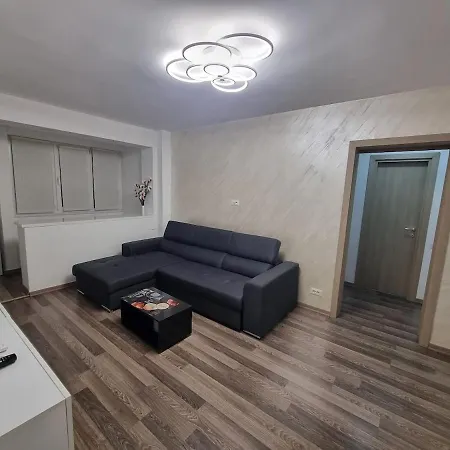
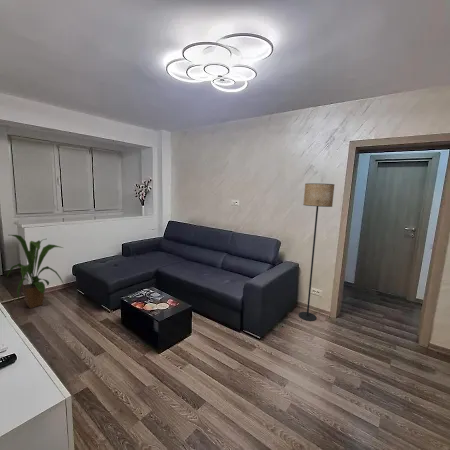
+ floor lamp [298,182,335,322]
+ house plant [5,234,65,309]
